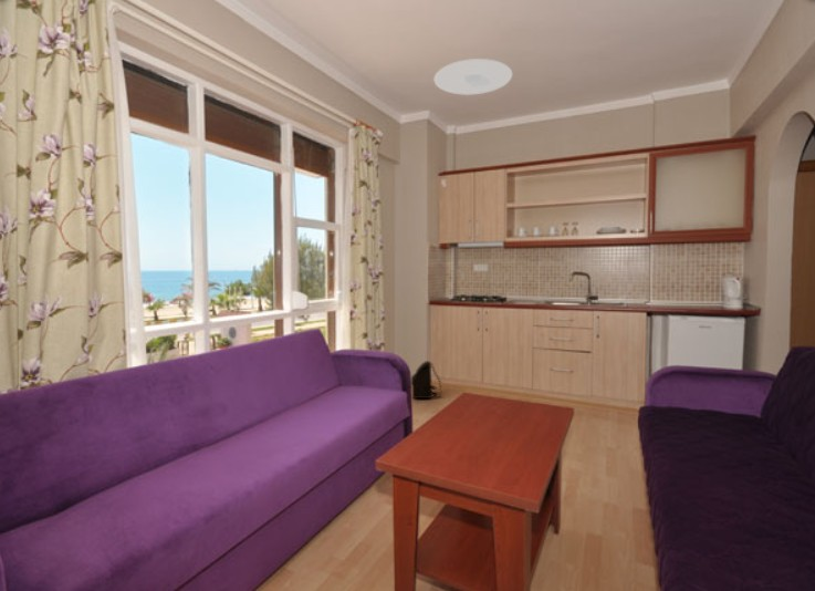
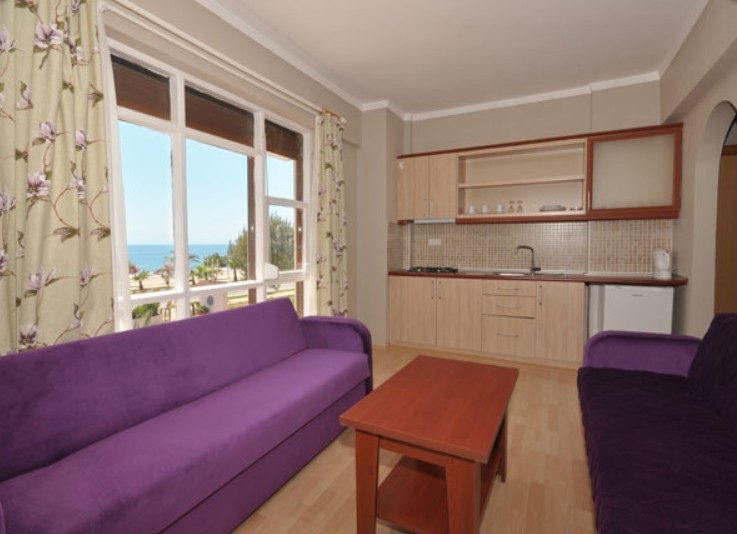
- ceiling light [432,58,513,96]
- satchel [410,360,442,400]
